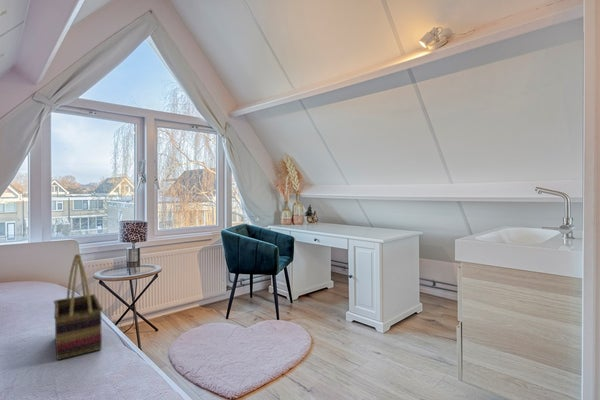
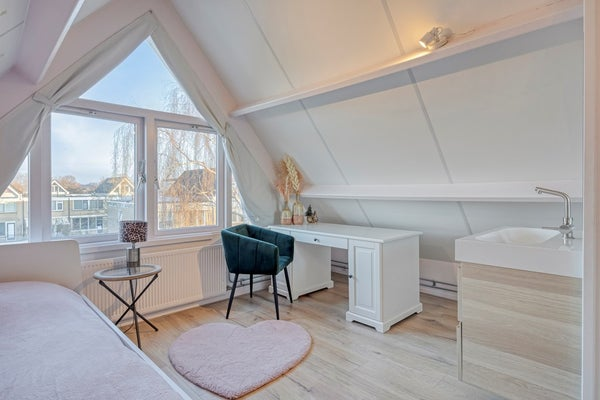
- woven basket [53,253,104,361]
